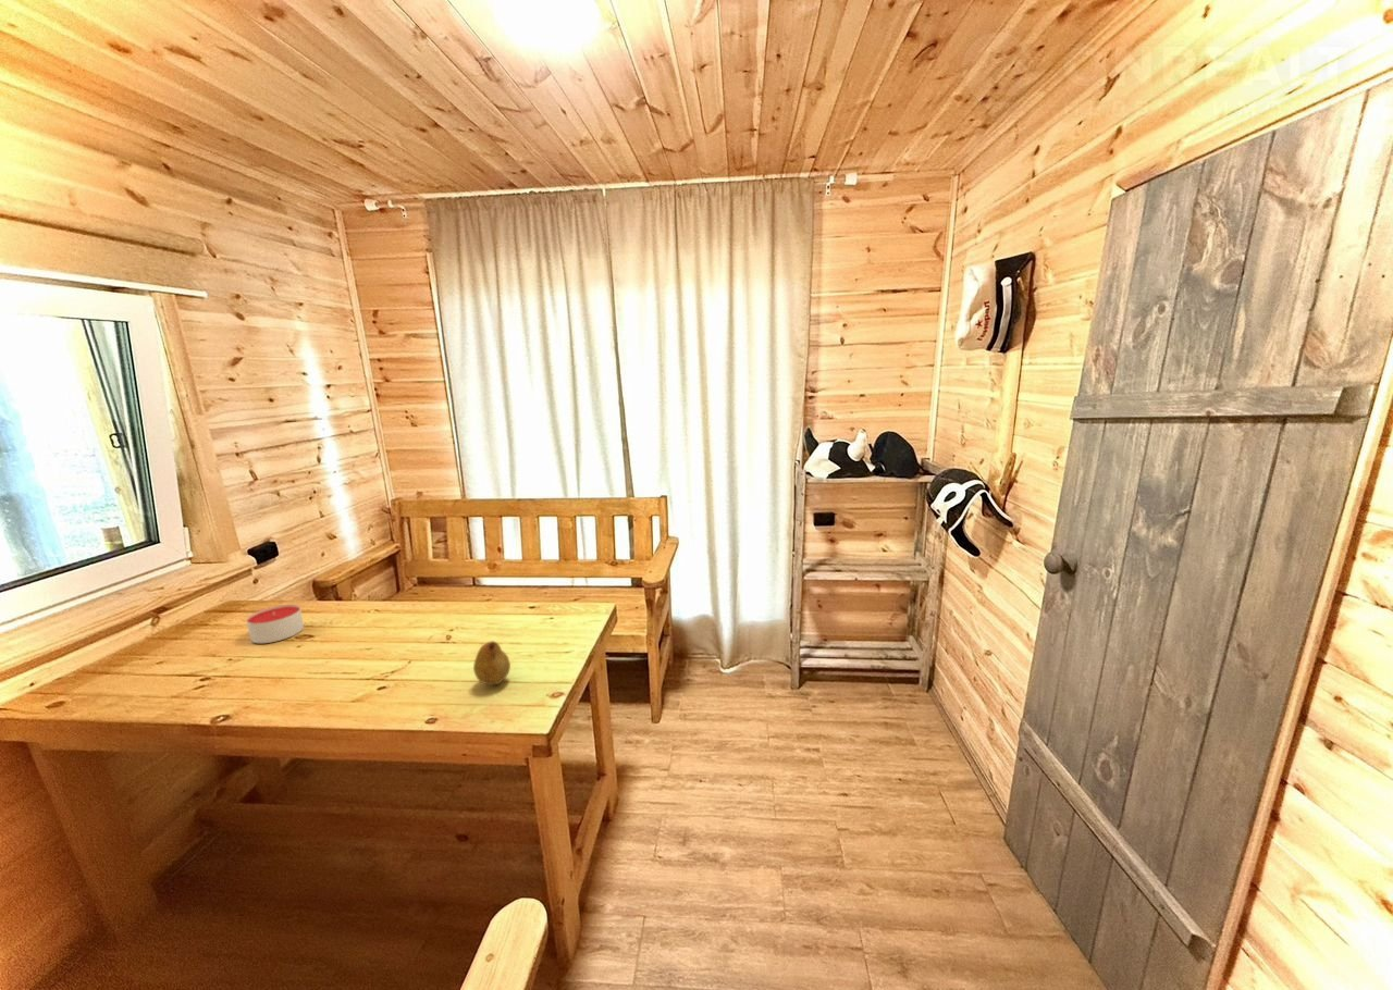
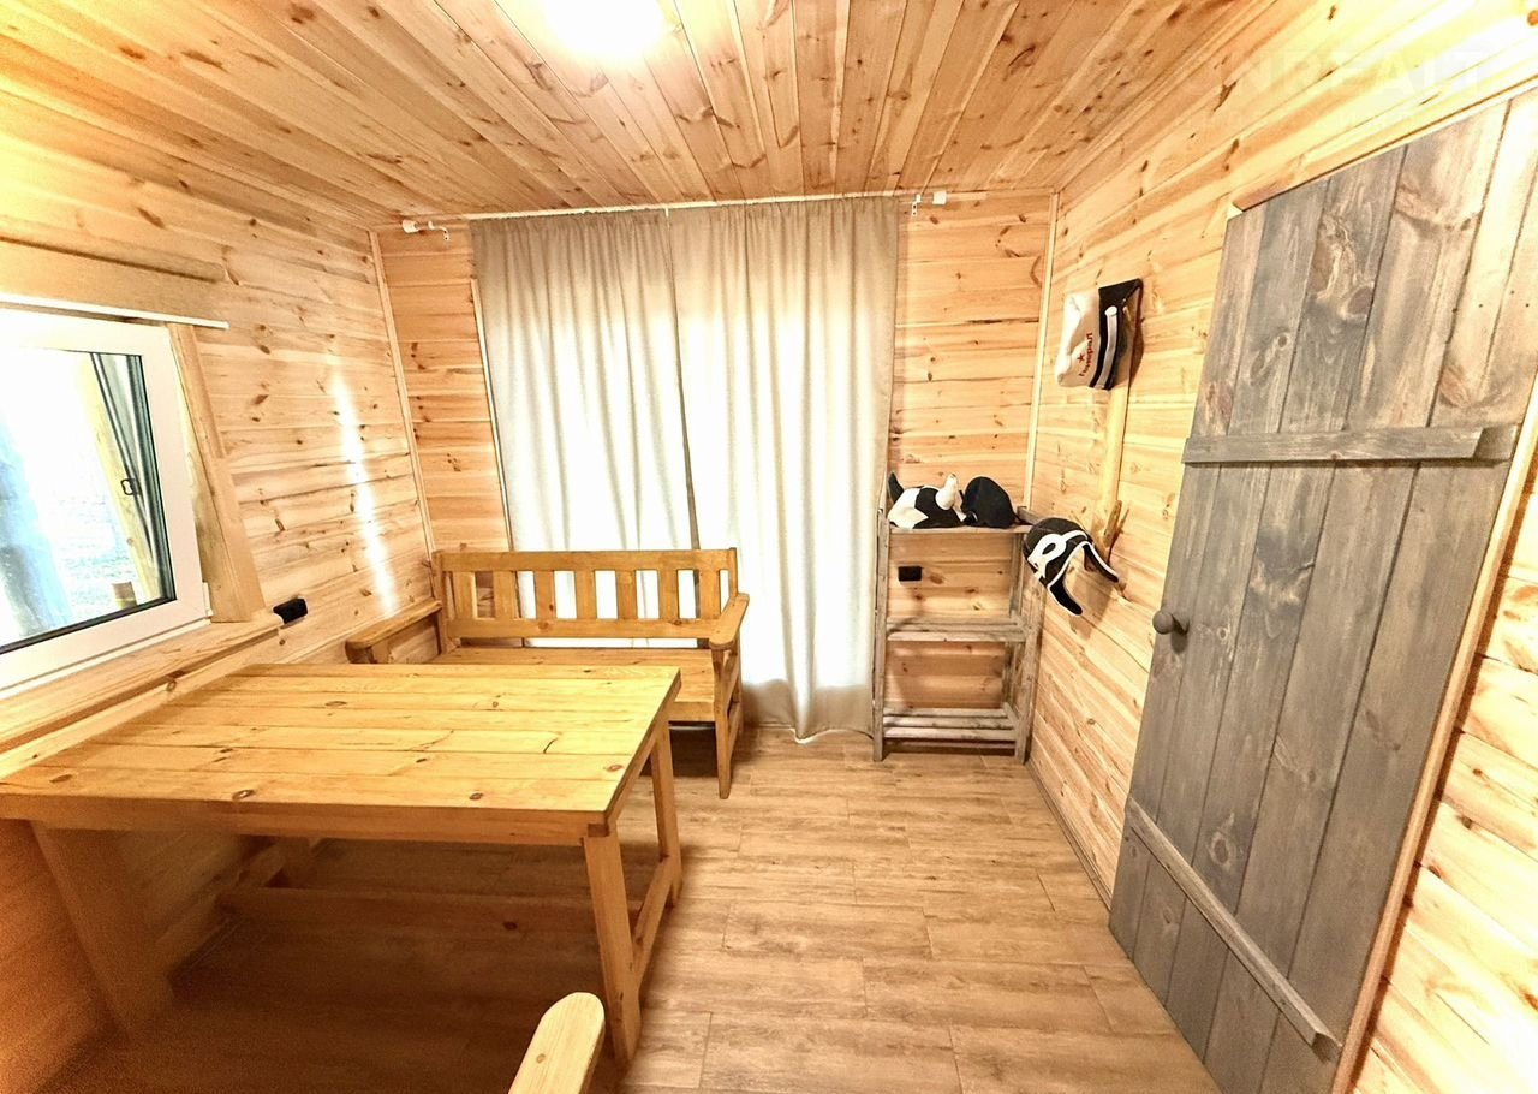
- fruit [472,641,511,686]
- candle [245,604,305,644]
